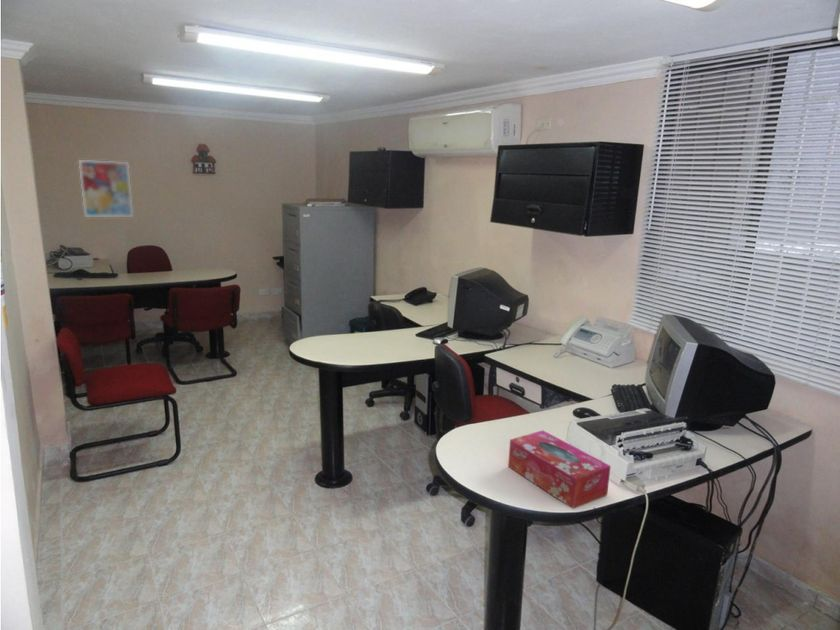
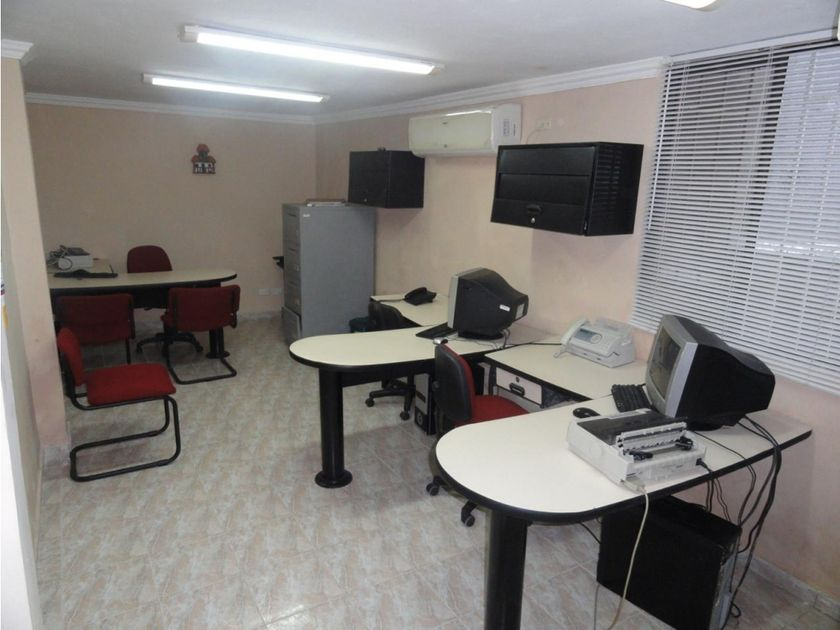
- tissue box [507,429,612,510]
- wall art [78,159,134,218]
